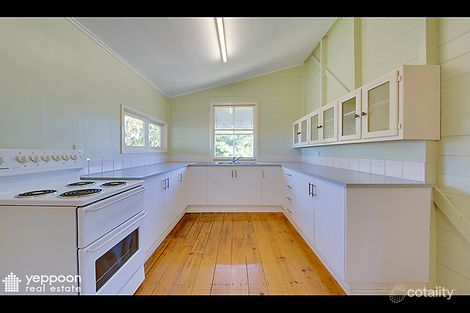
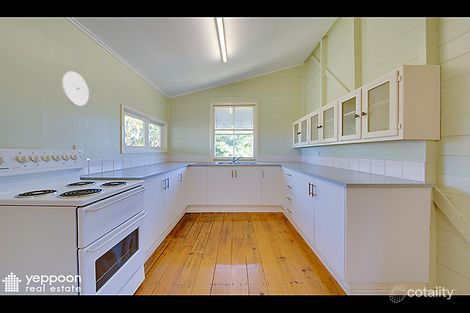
+ wall clock [61,71,90,107]
